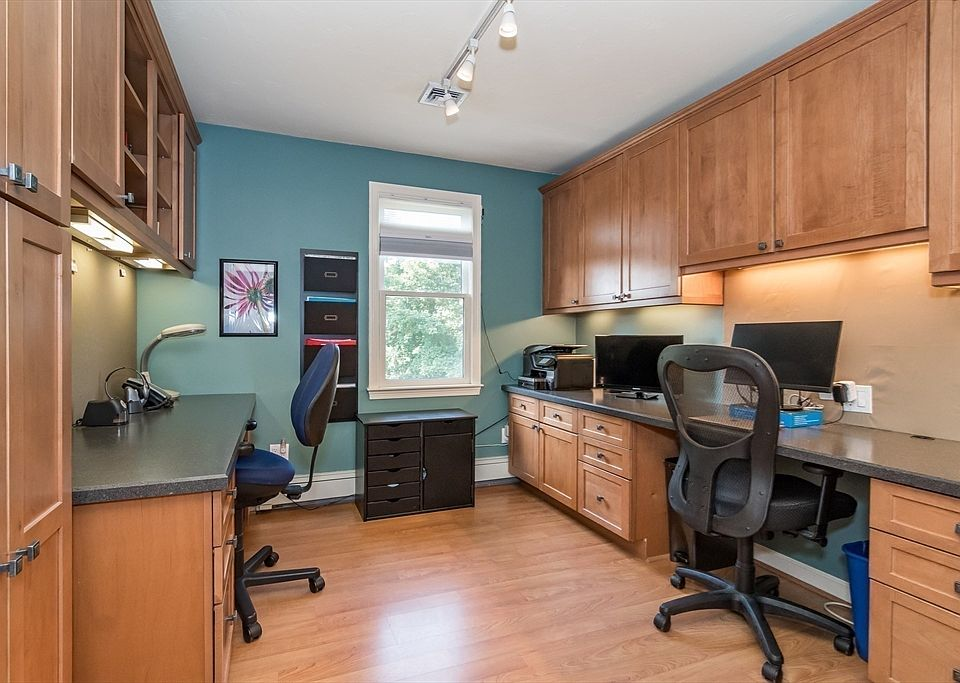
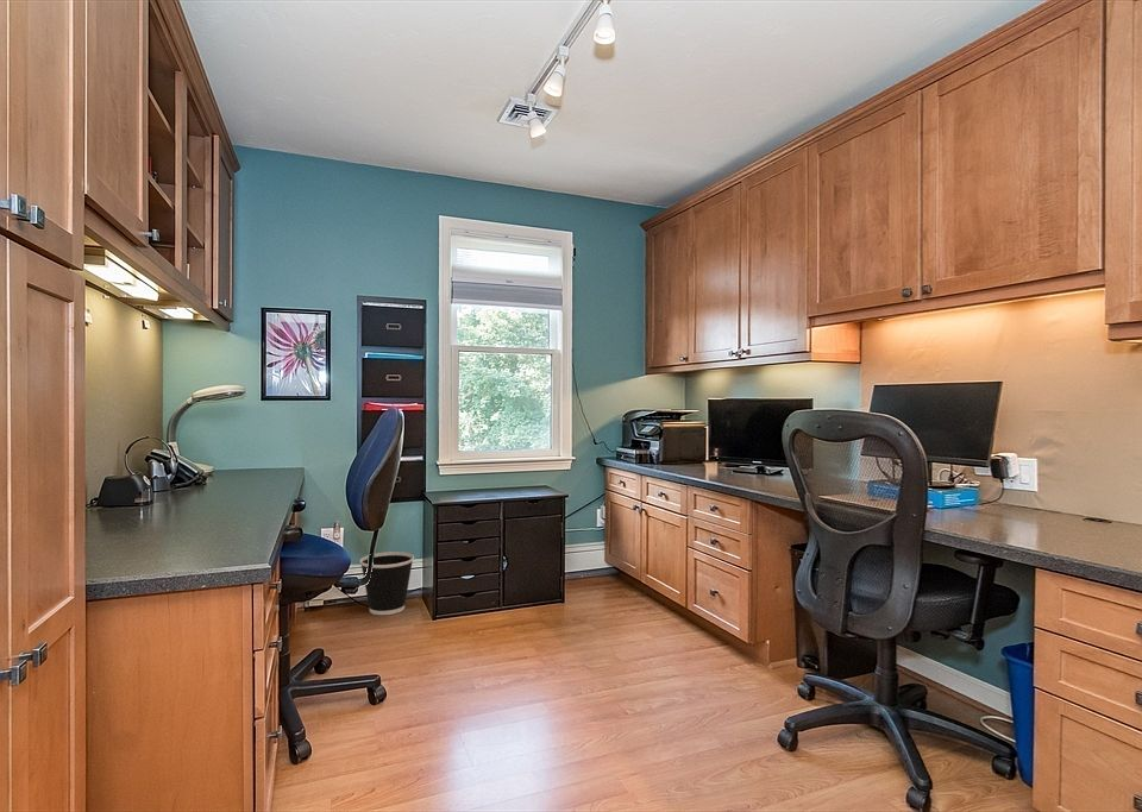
+ wastebasket [359,550,415,616]
